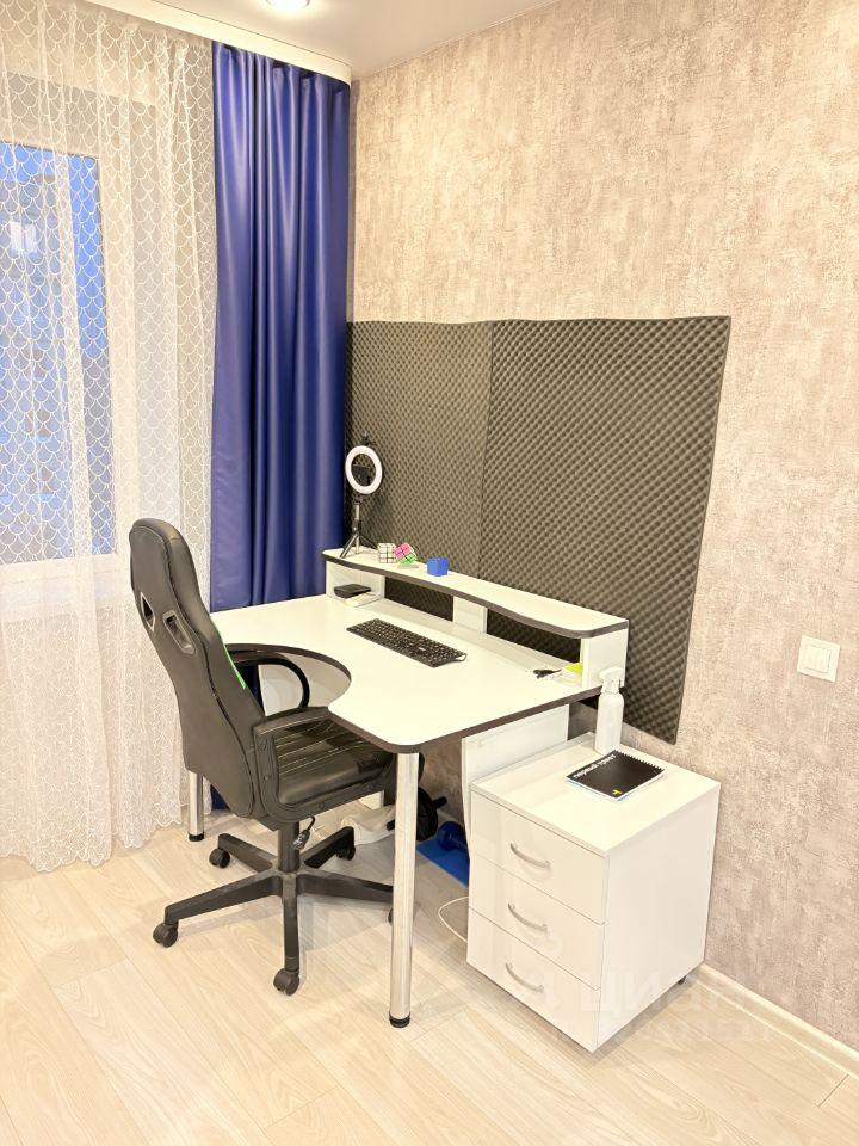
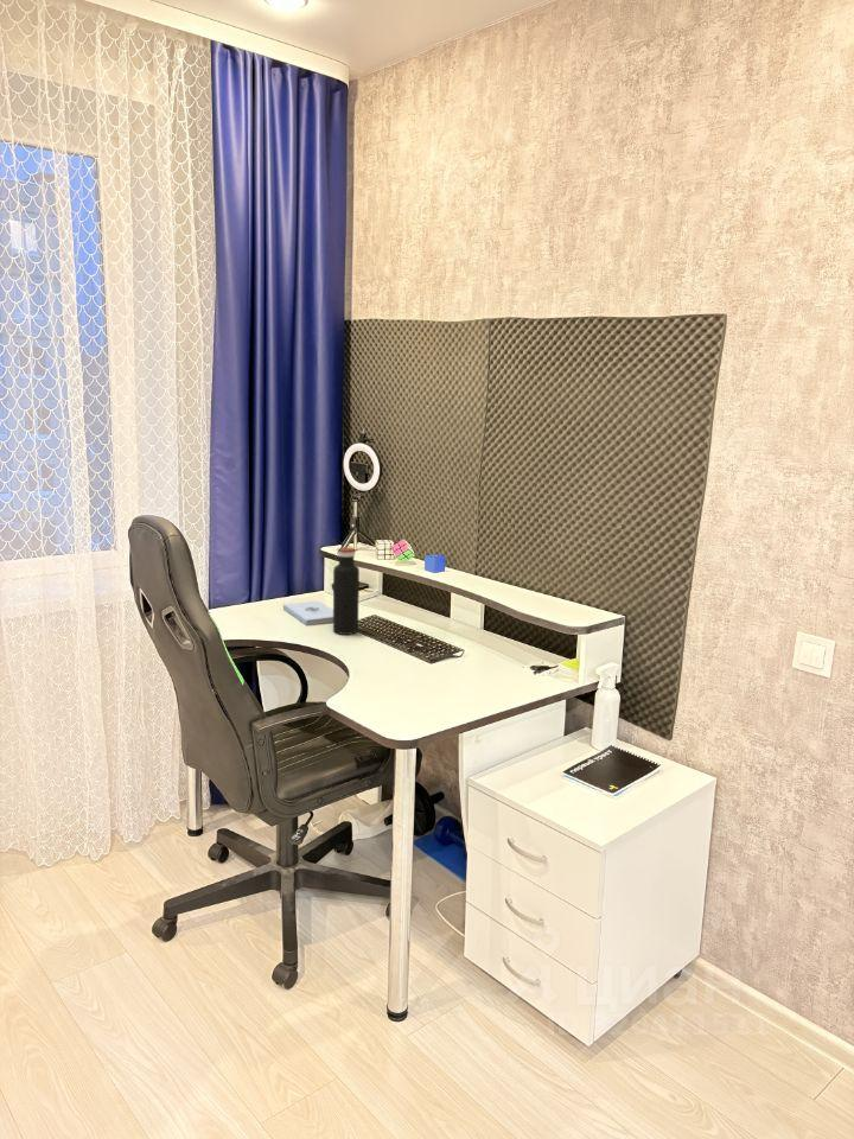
+ water bottle [332,547,361,636]
+ notepad [282,599,333,626]
